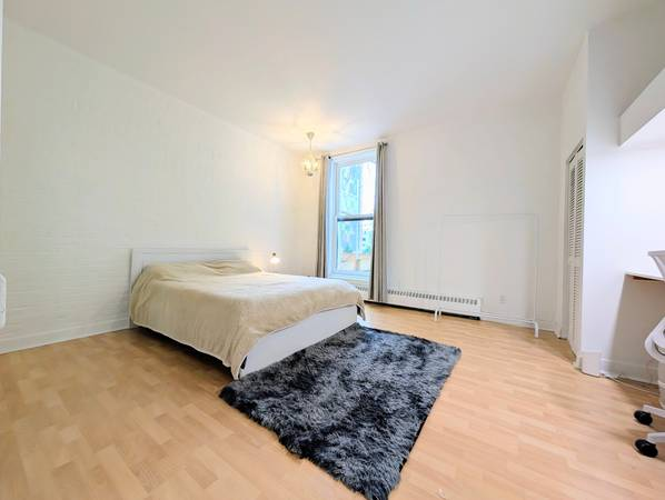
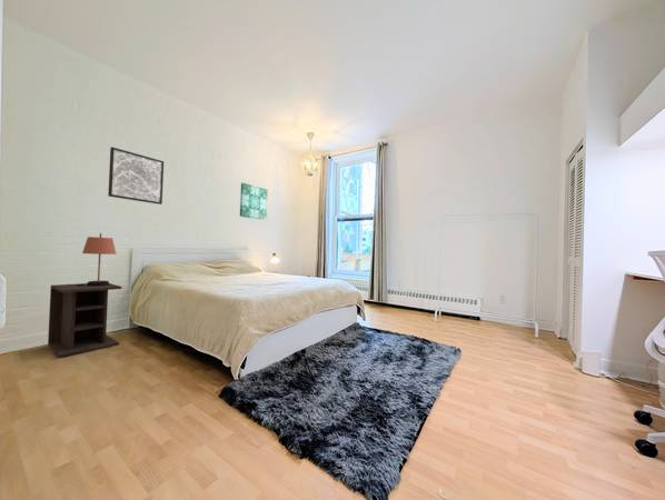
+ table lamp [76,232,117,287]
+ wall art [239,182,269,221]
+ wall art [107,146,165,206]
+ nightstand [47,282,122,358]
